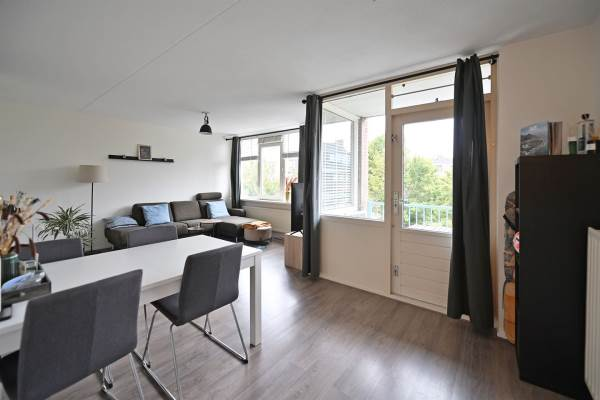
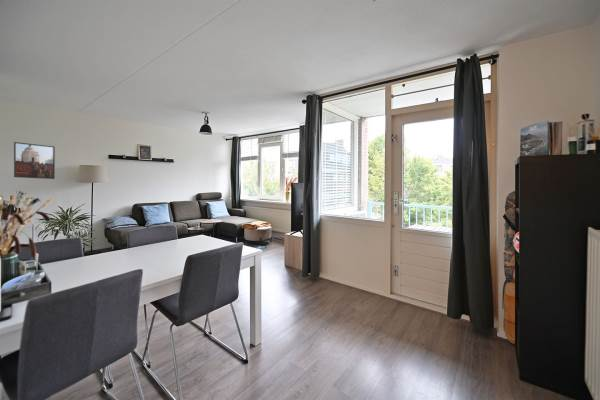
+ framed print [13,141,56,180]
